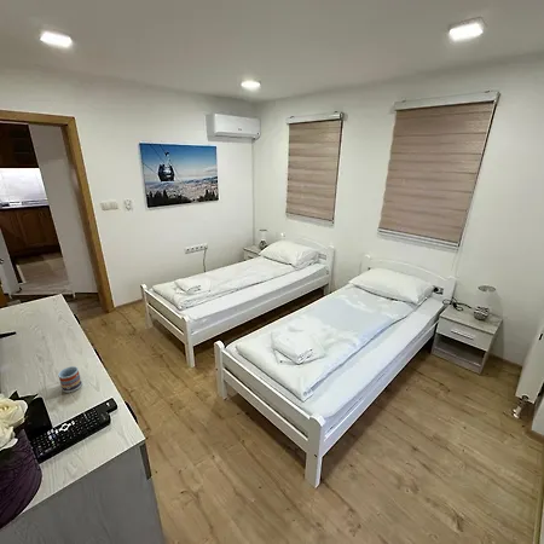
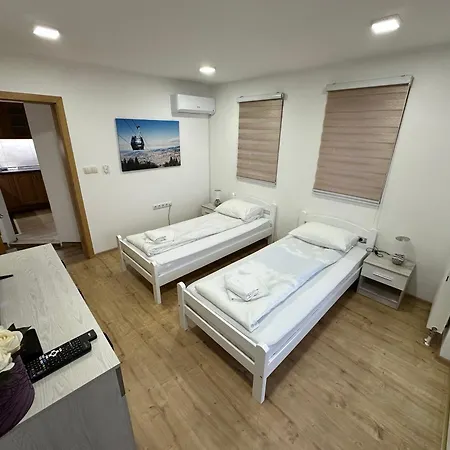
- cup [57,365,83,394]
